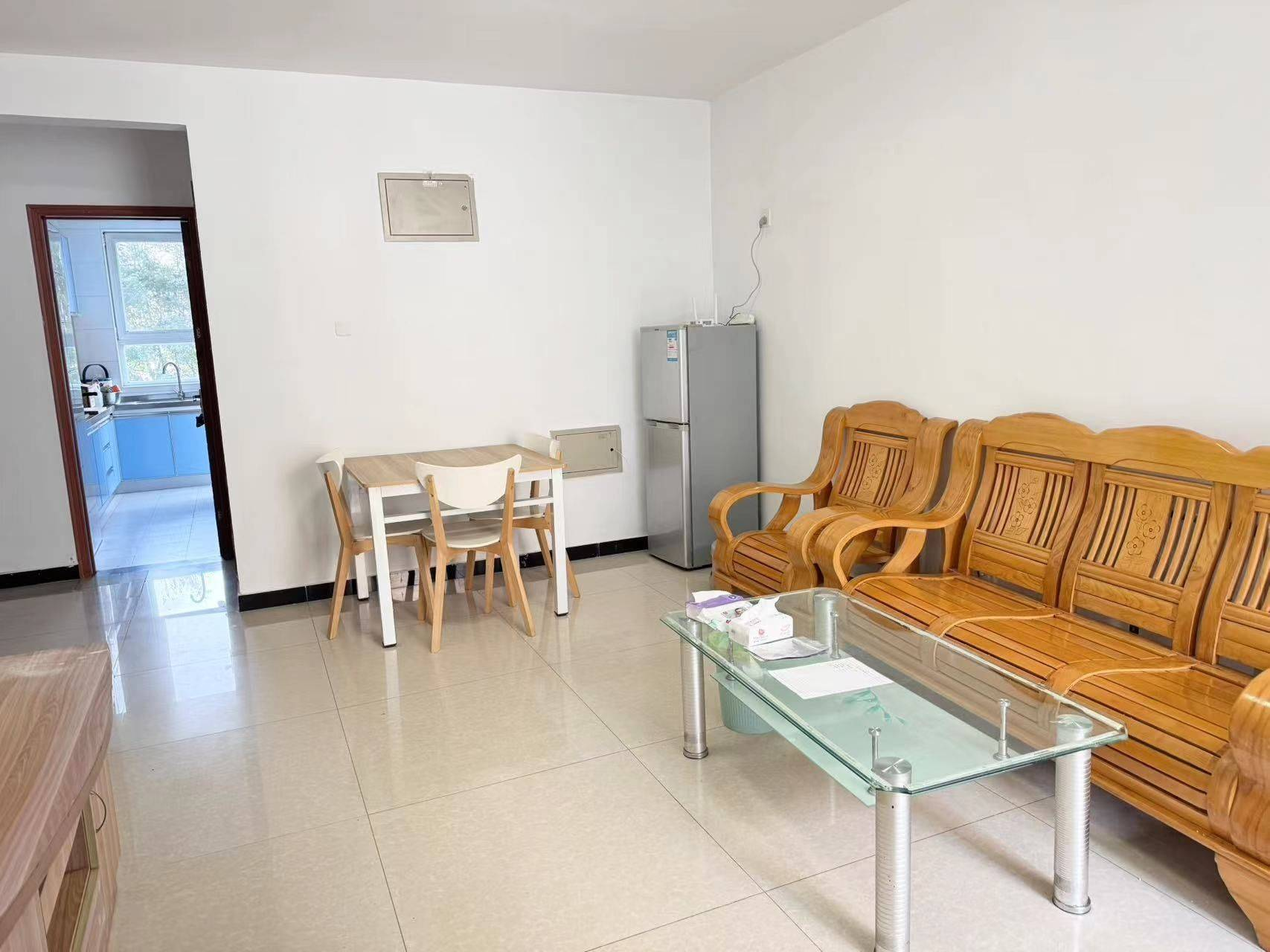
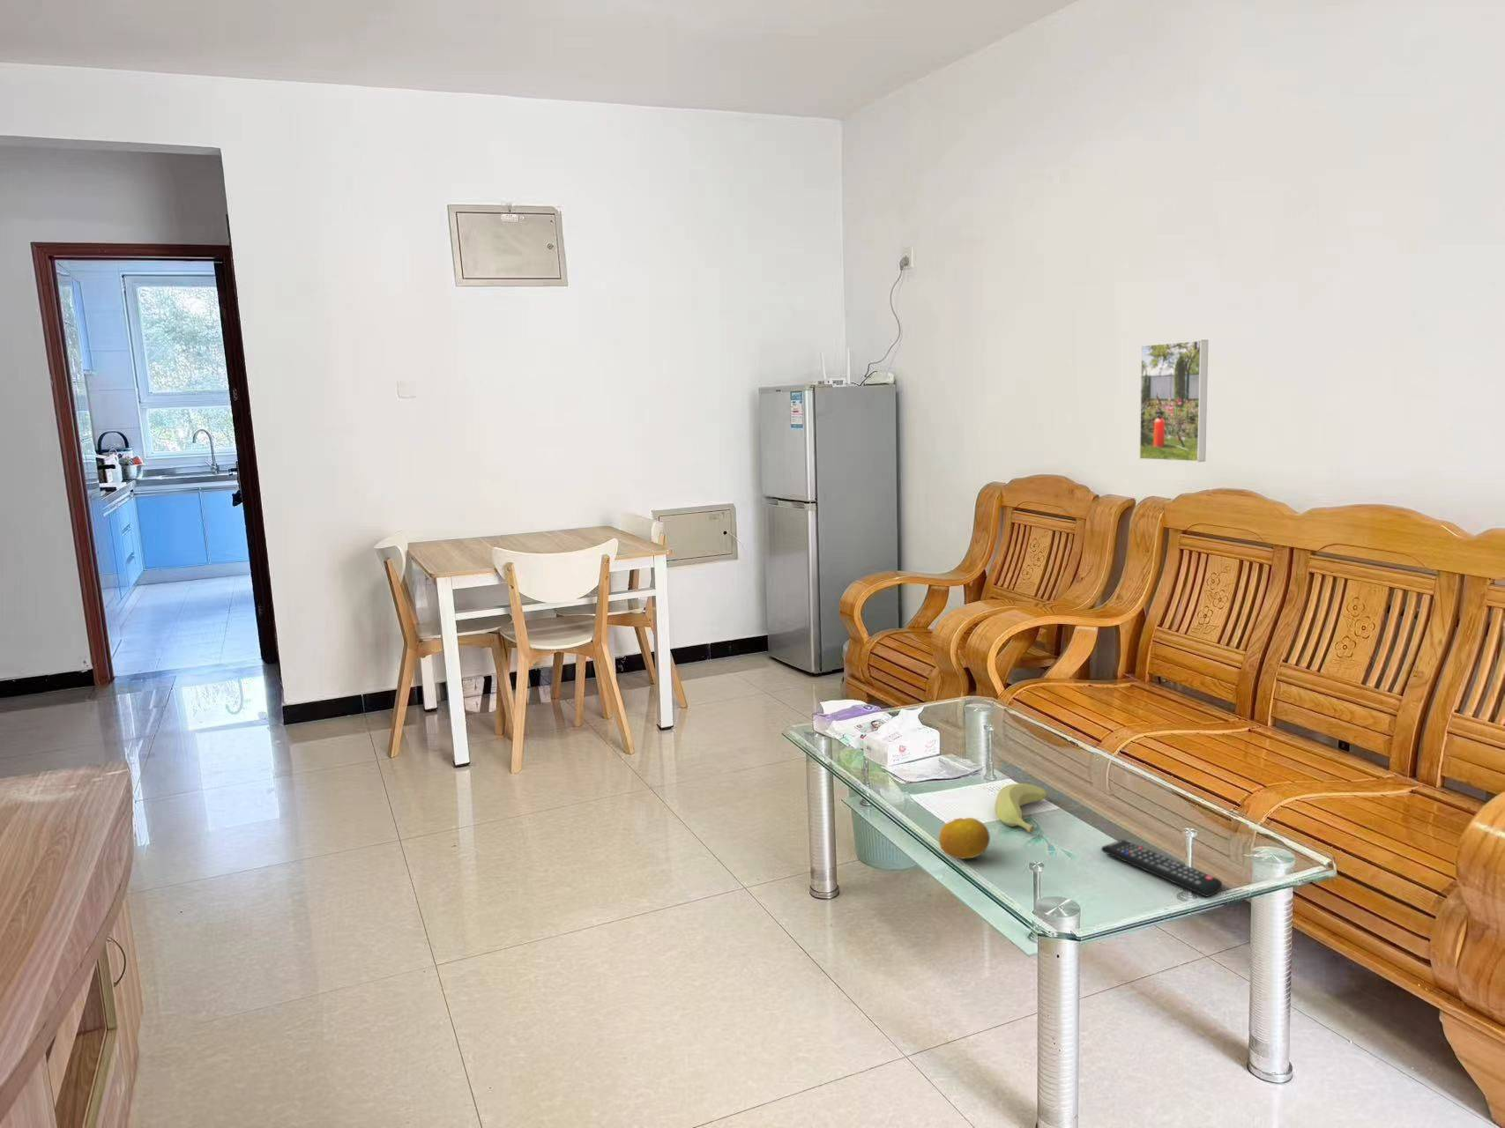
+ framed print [1138,339,1209,462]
+ fruit [939,816,991,860]
+ remote control [1101,839,1223,898]
+ banana [993,782,1049,834]
